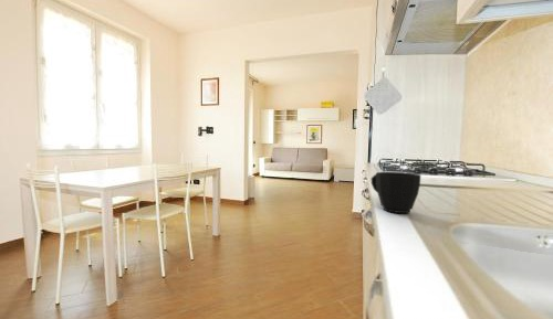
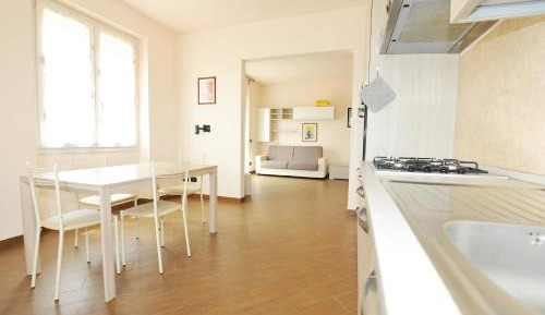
- cup [371,171,421,214]
